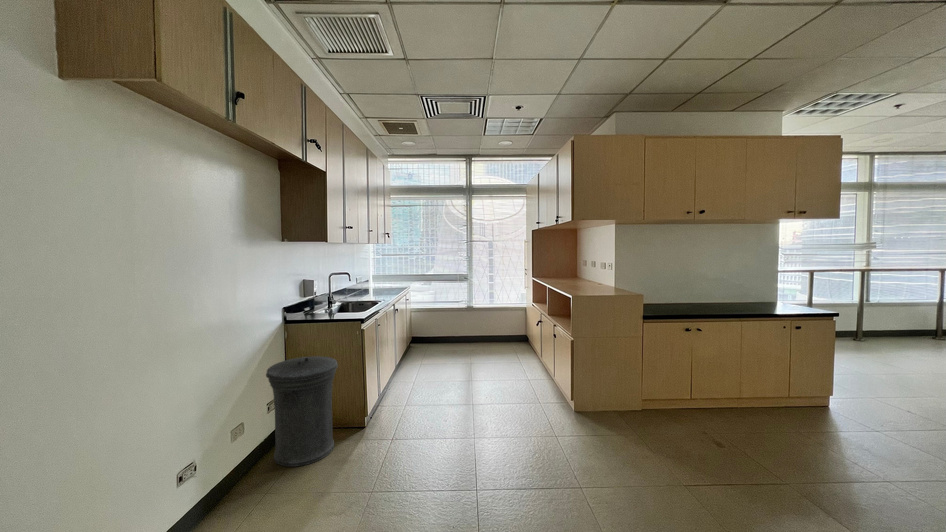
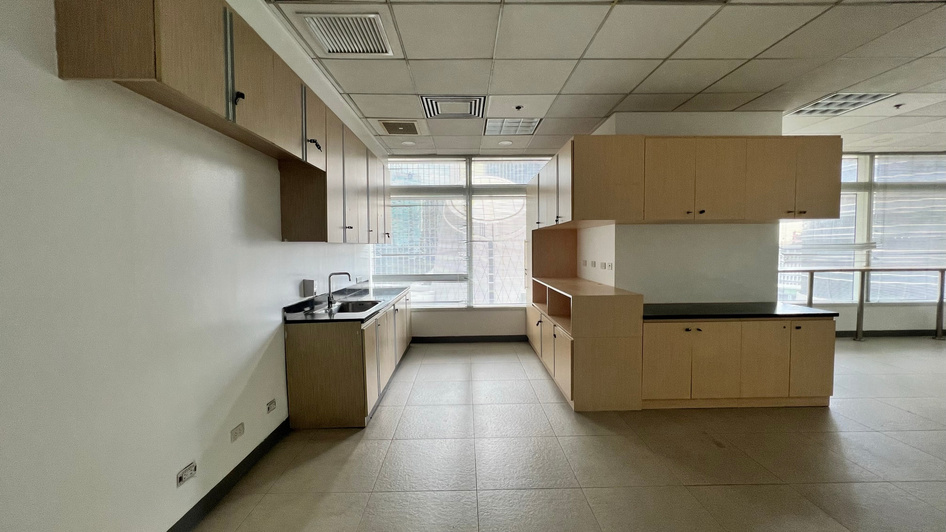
- trash can [265,355,339,468]
